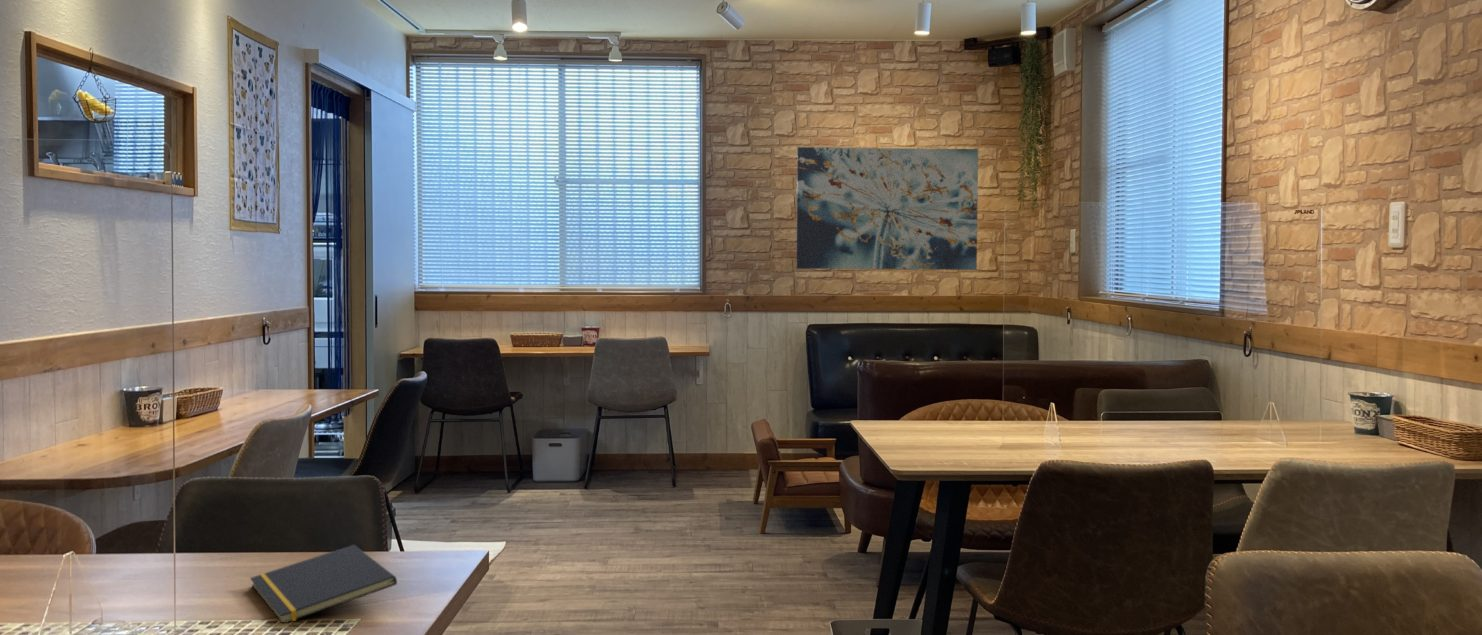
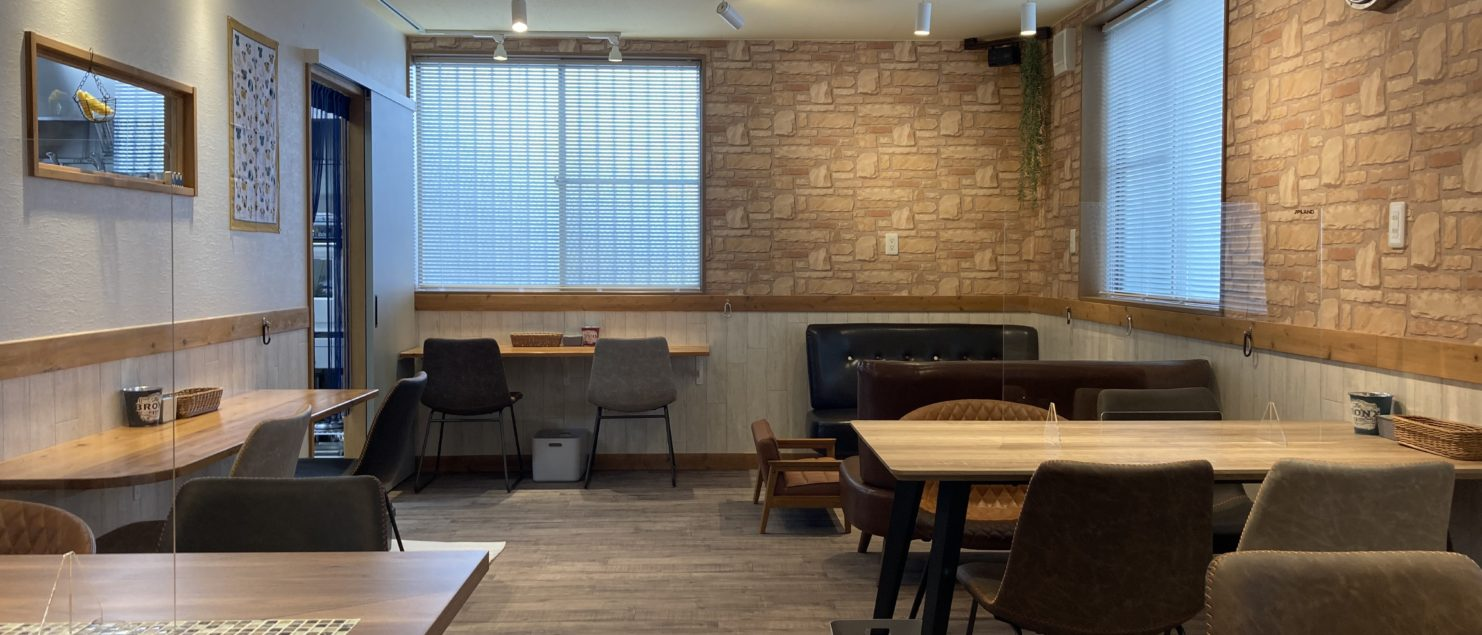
- notepad [249,544,398,624]
- wall art [795,146,979,271]
